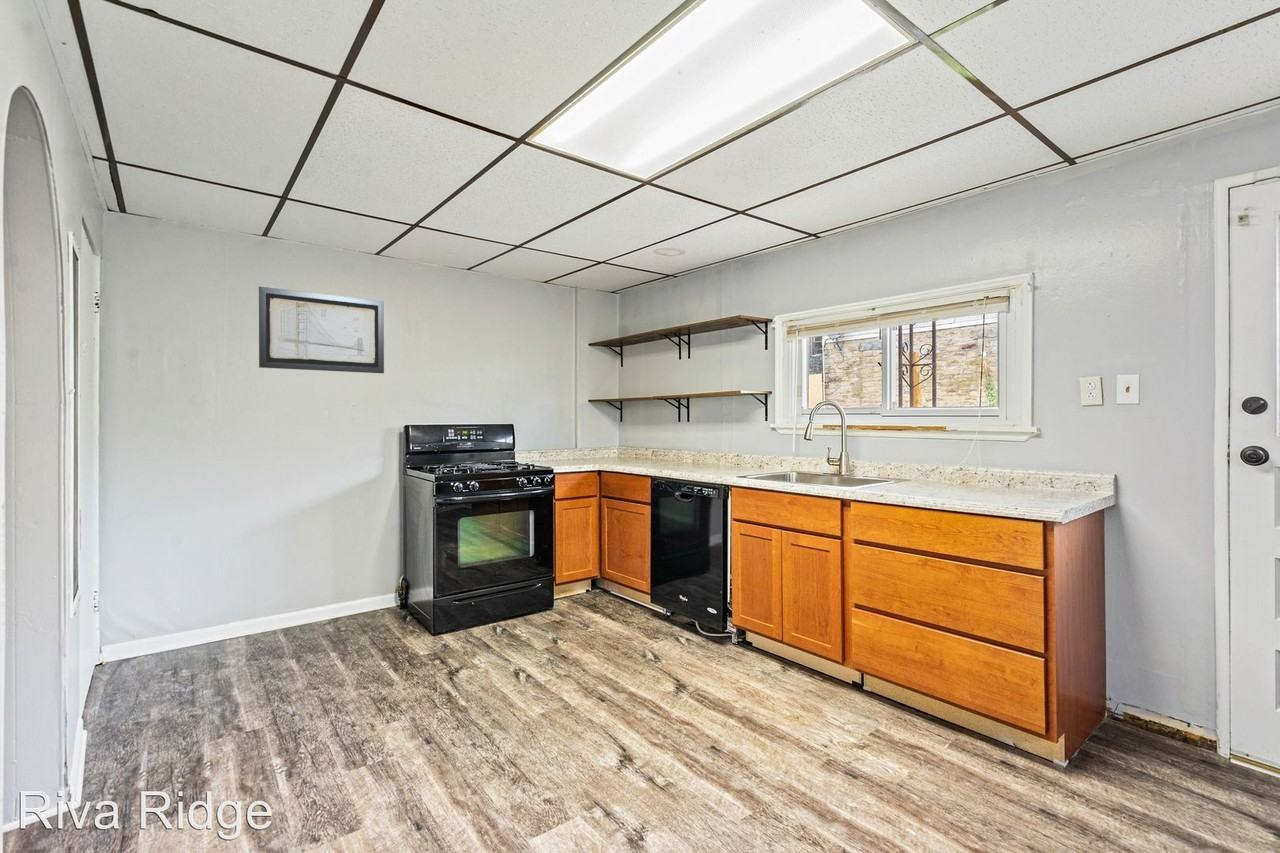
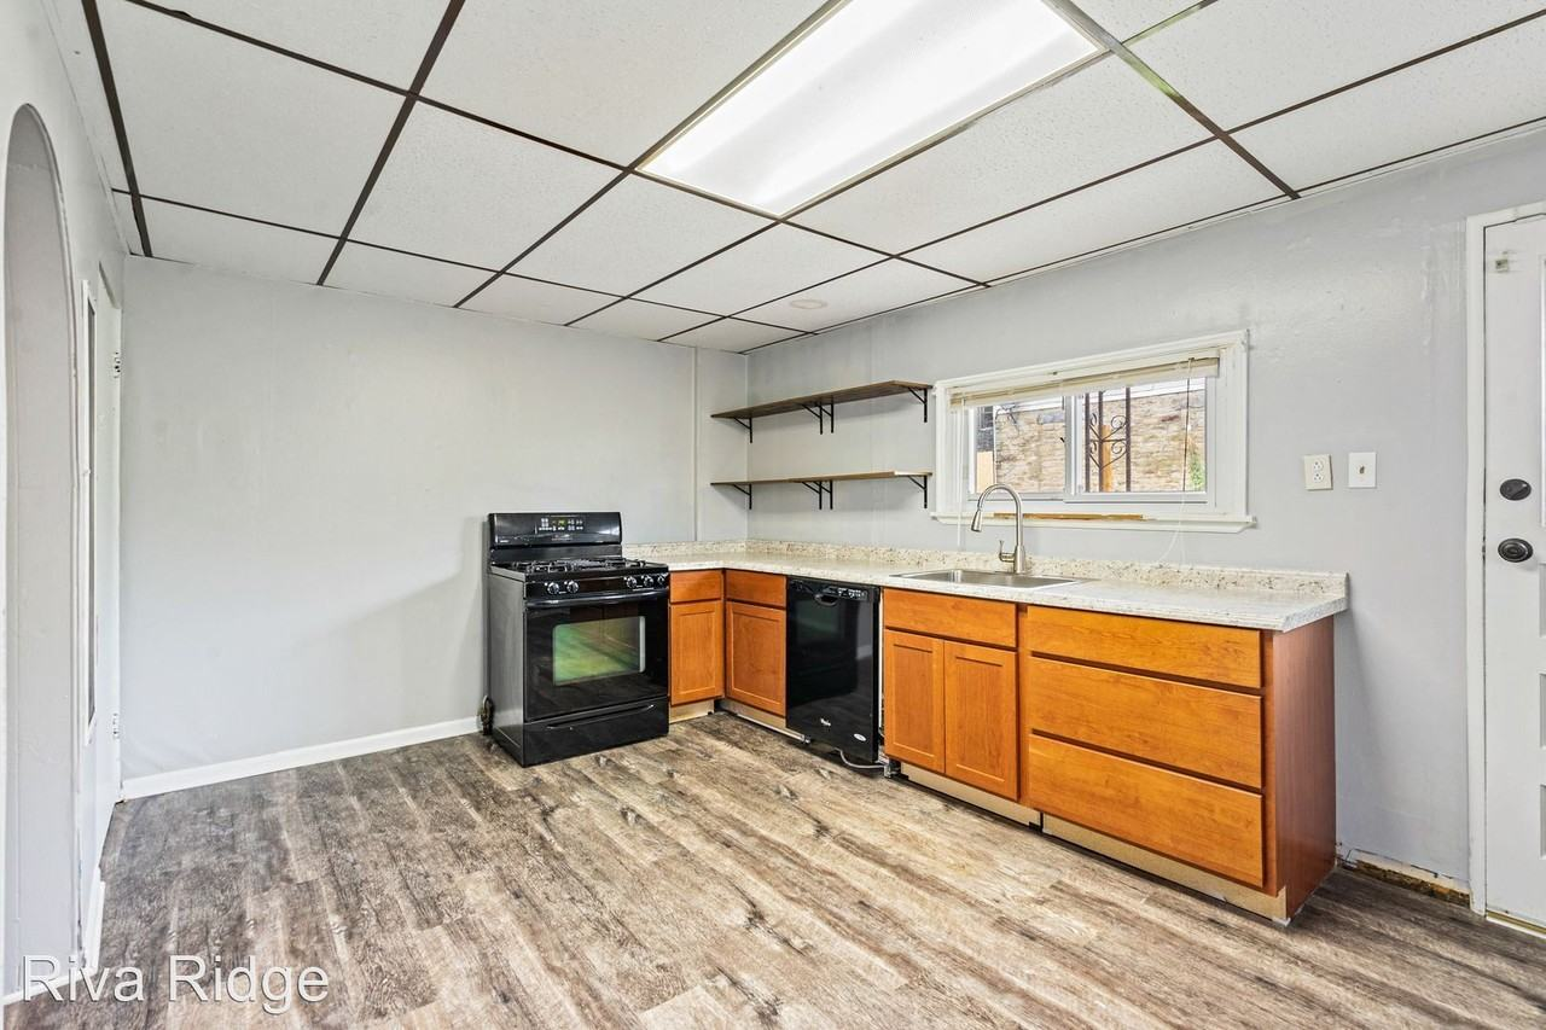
- wall art [258,285,385,374]
